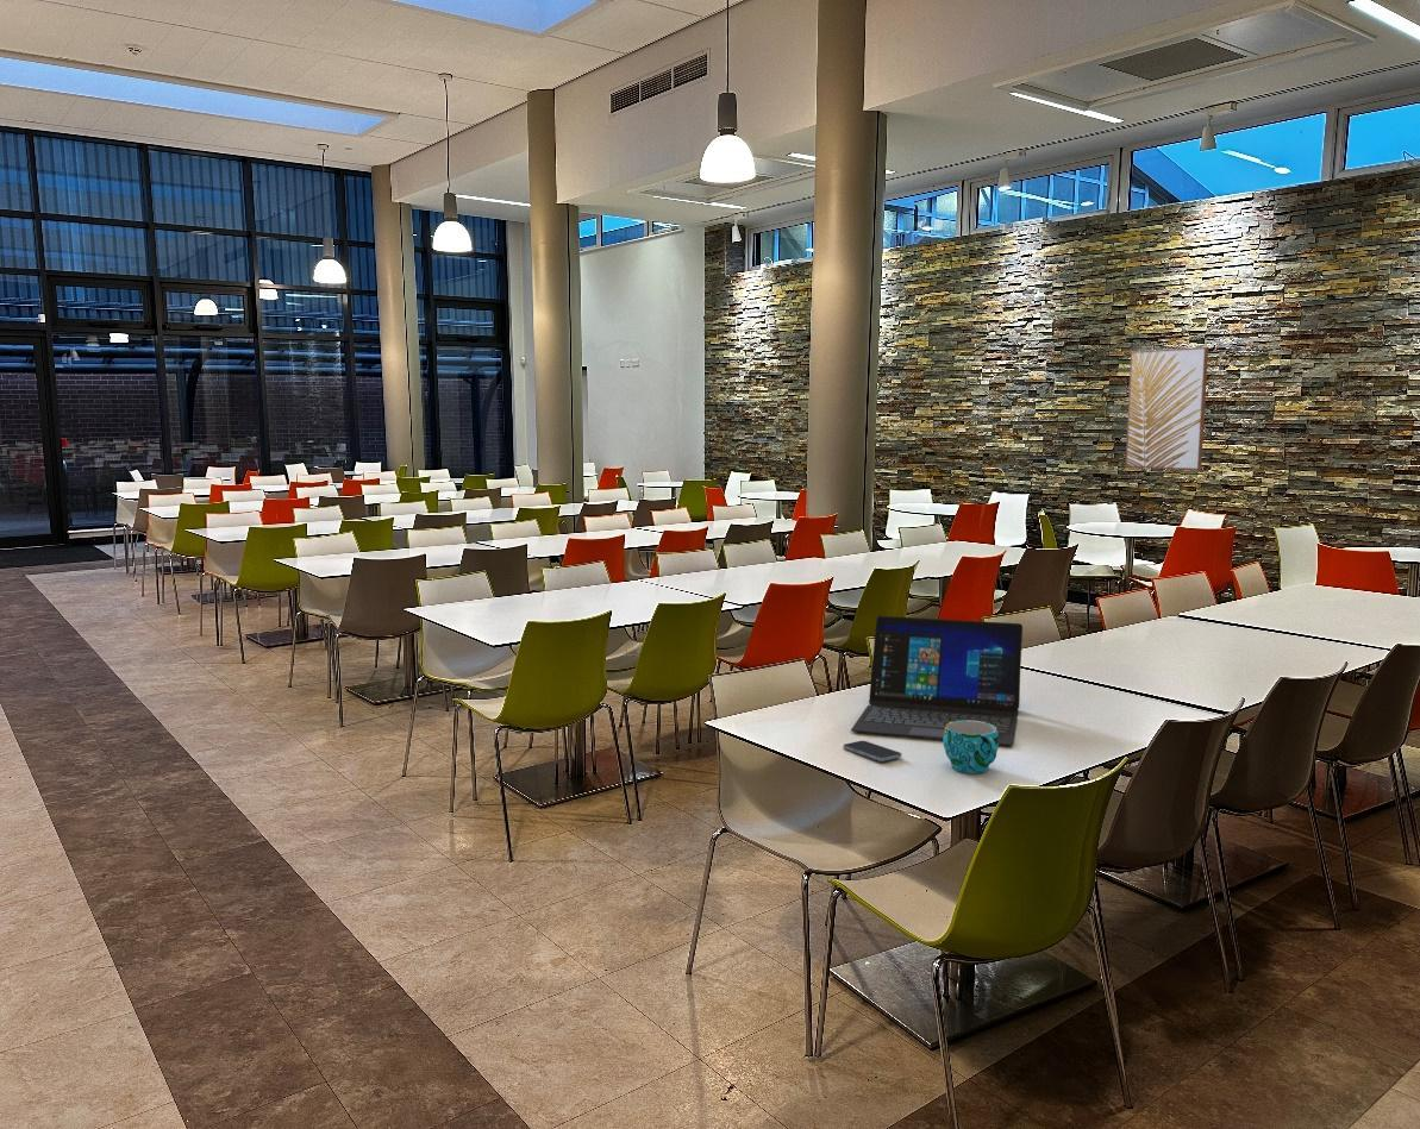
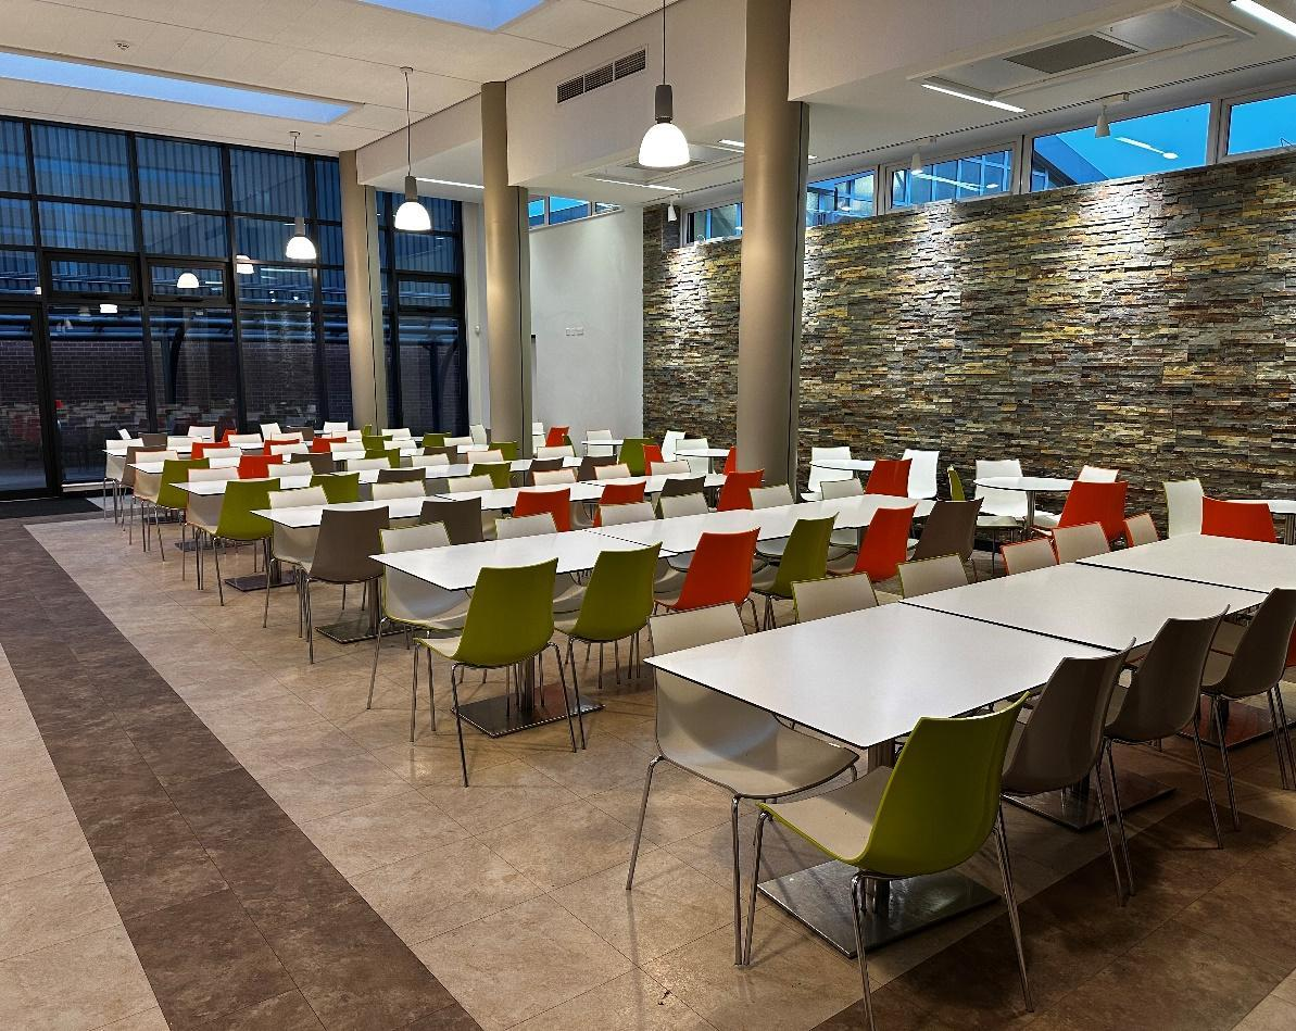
- smartphone [843,740,902,763]
- laptop [850,615,1024,747]
- wall art [1124,346,1209,471]
- cup [943,720,1000,774]
